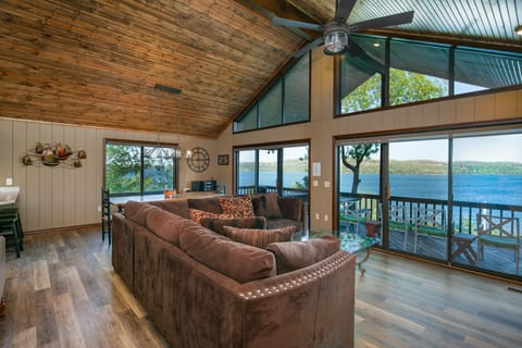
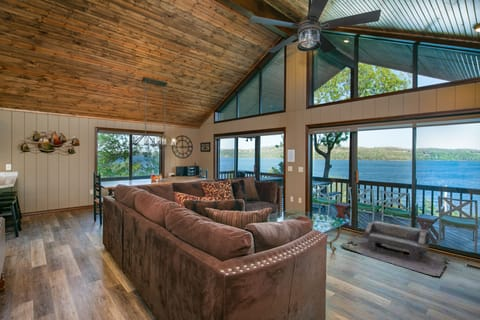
+ bench [339,220,449,277]
